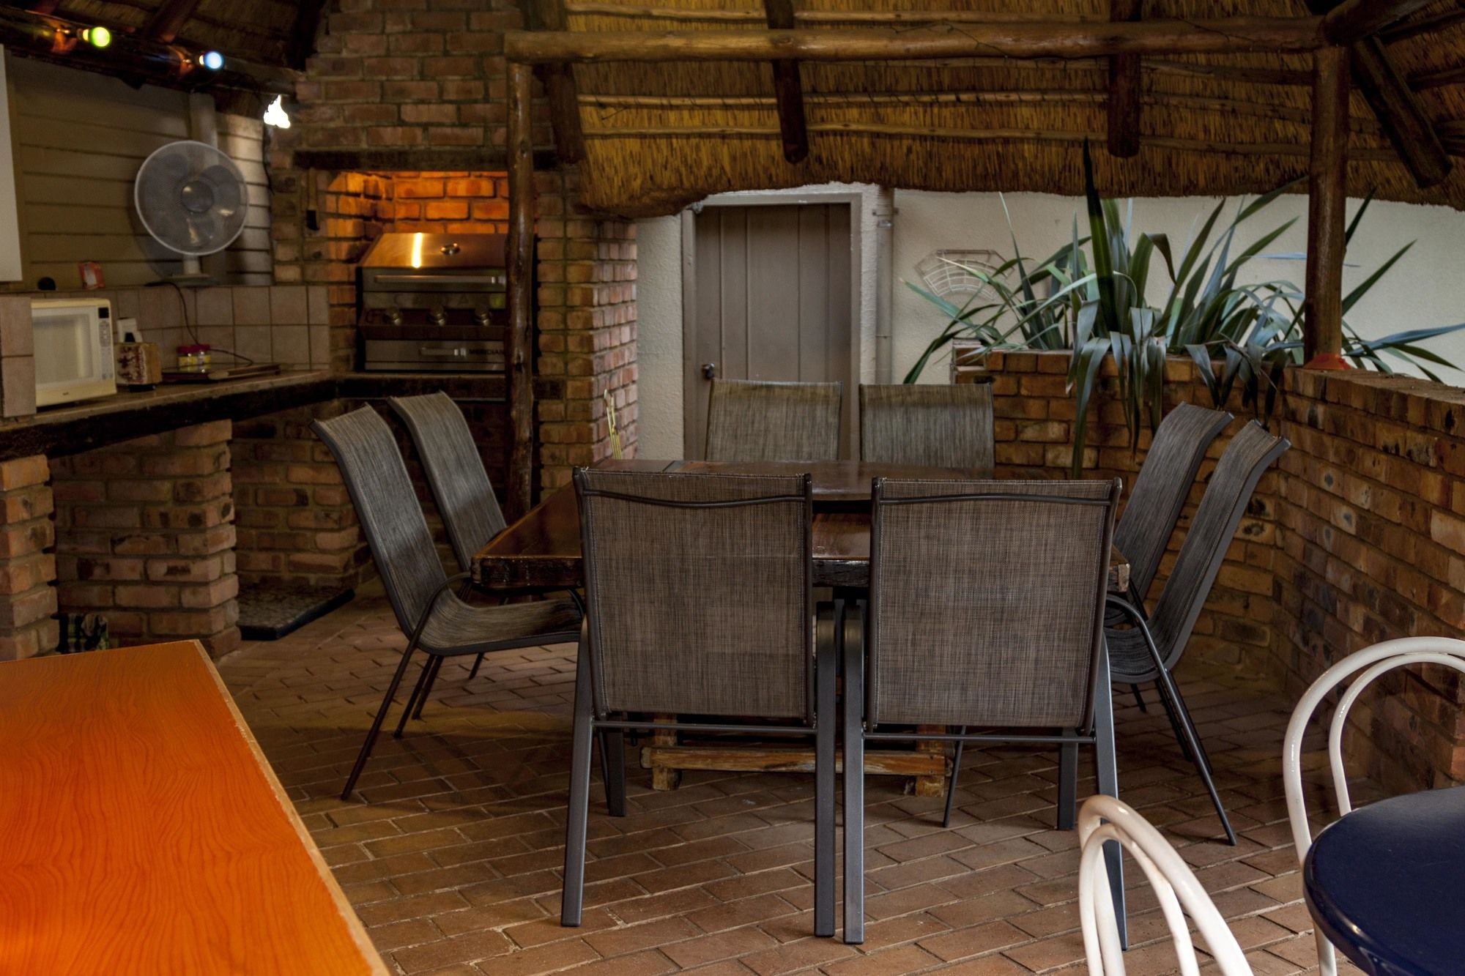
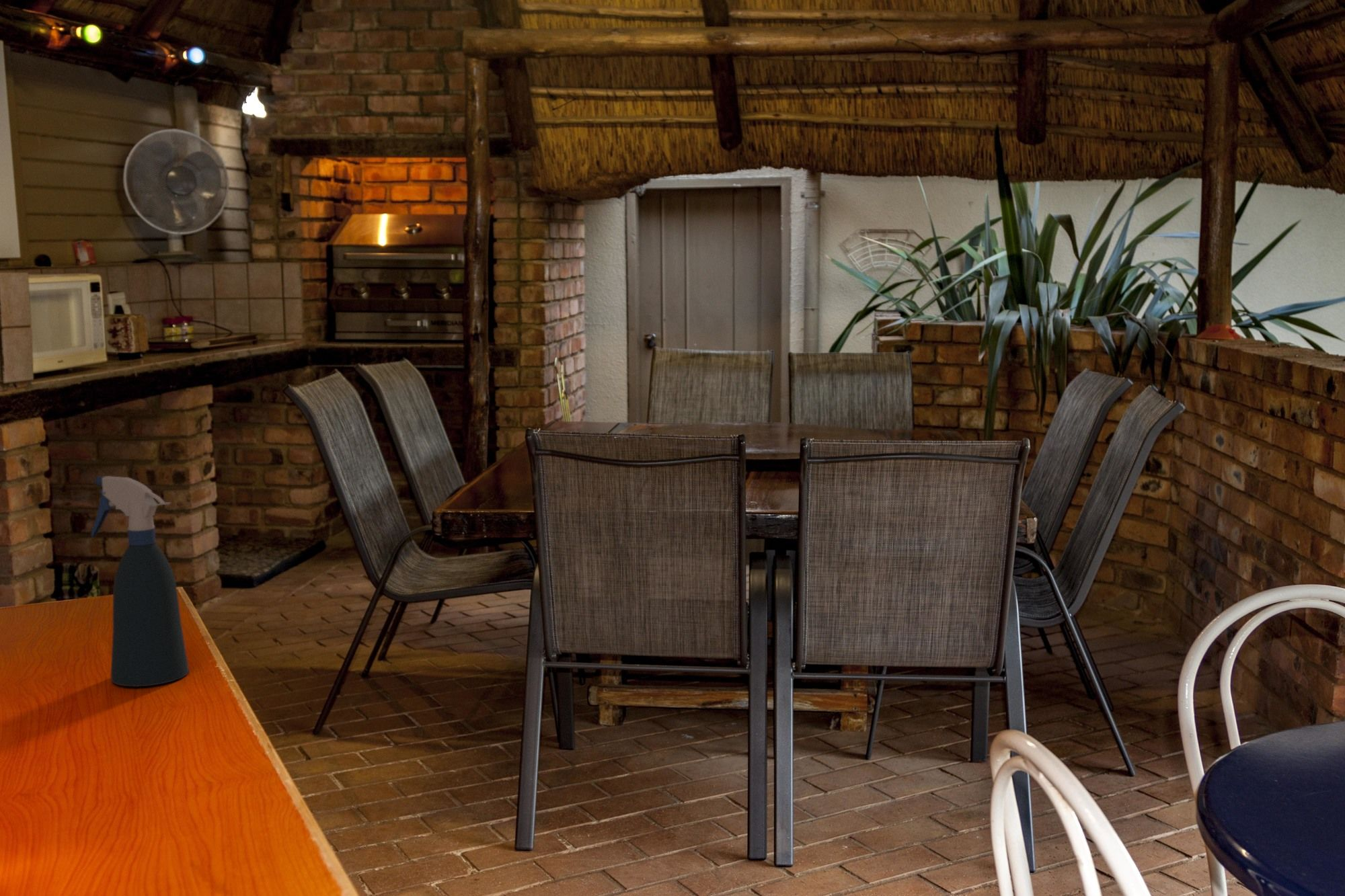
+ spray bottle [90,475,190,688]
